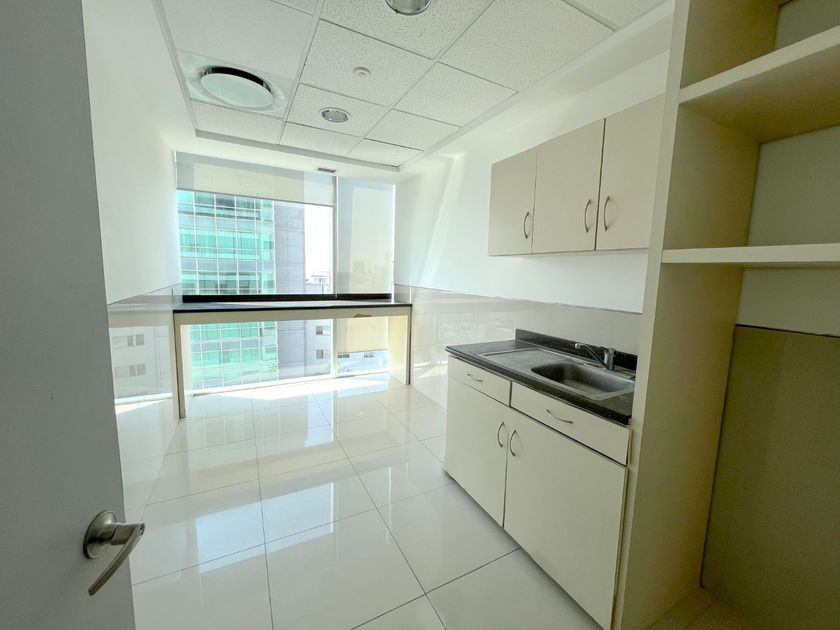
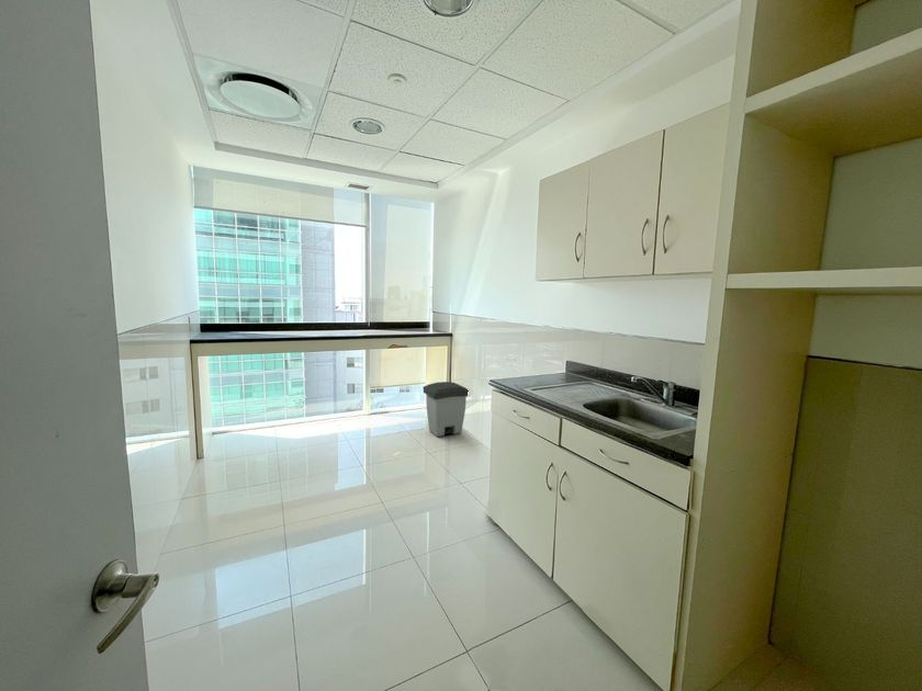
+ trash can [423,381,470,438]
